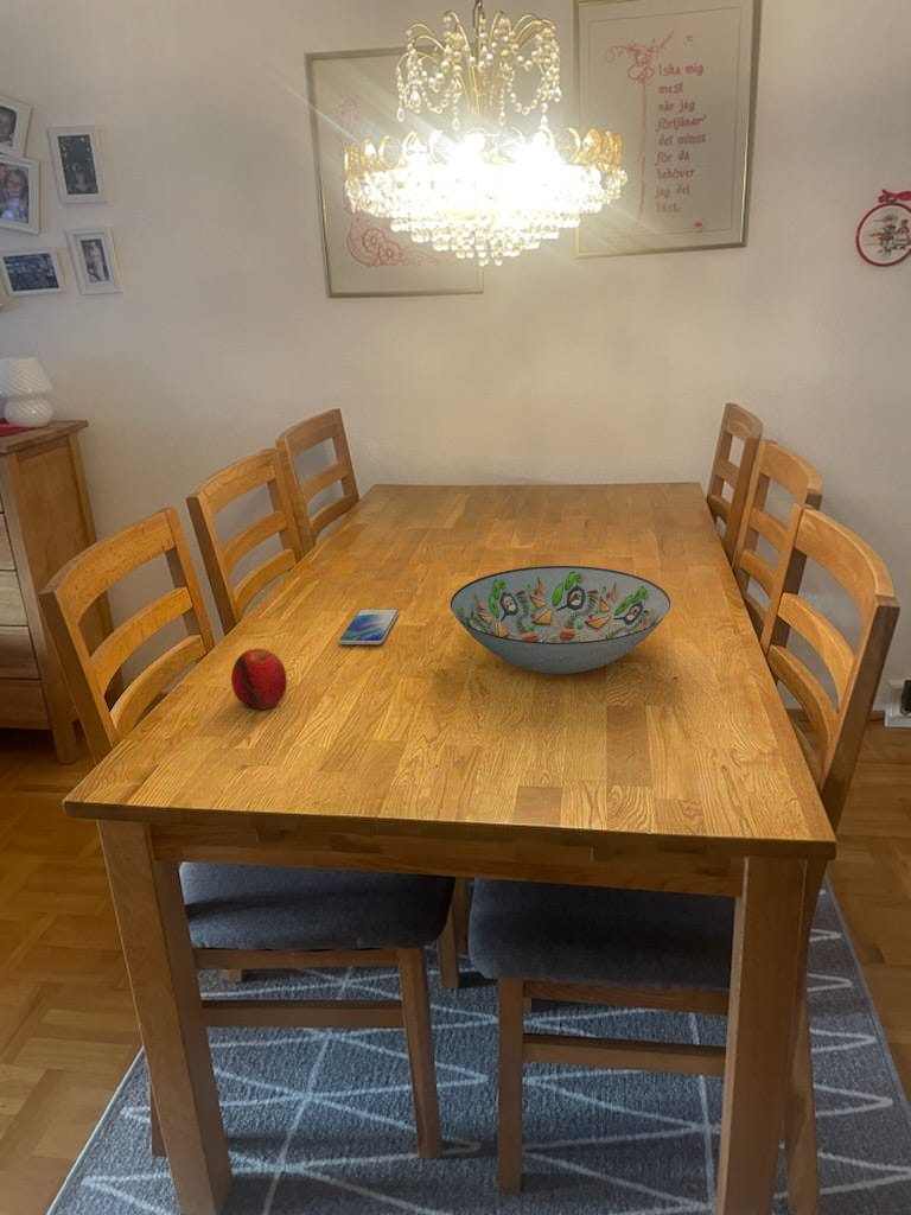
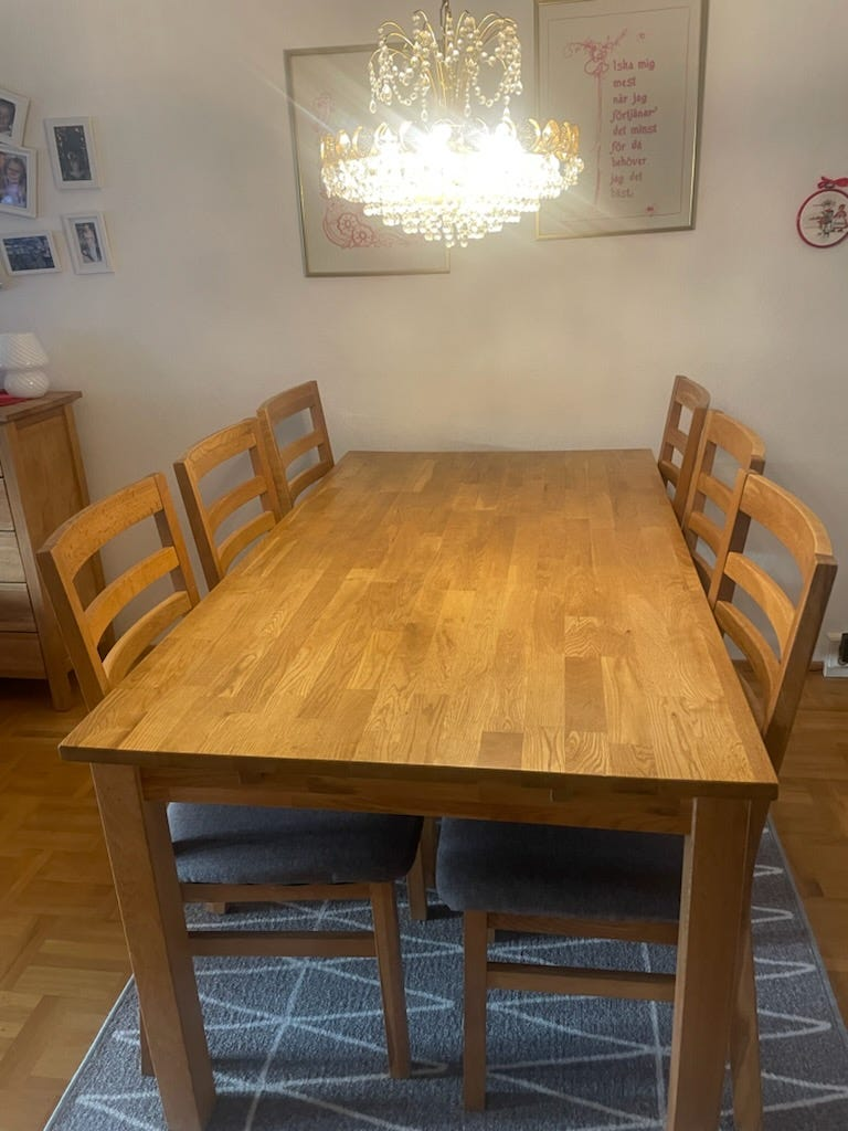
- fruit [230,648,288,711]
- decorative bowl [450,565,671,675]
- smartphone [338,608,401,645]
